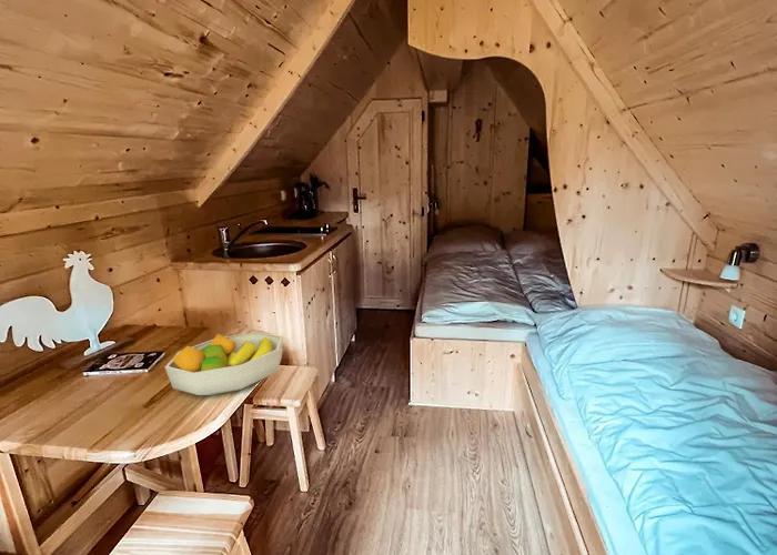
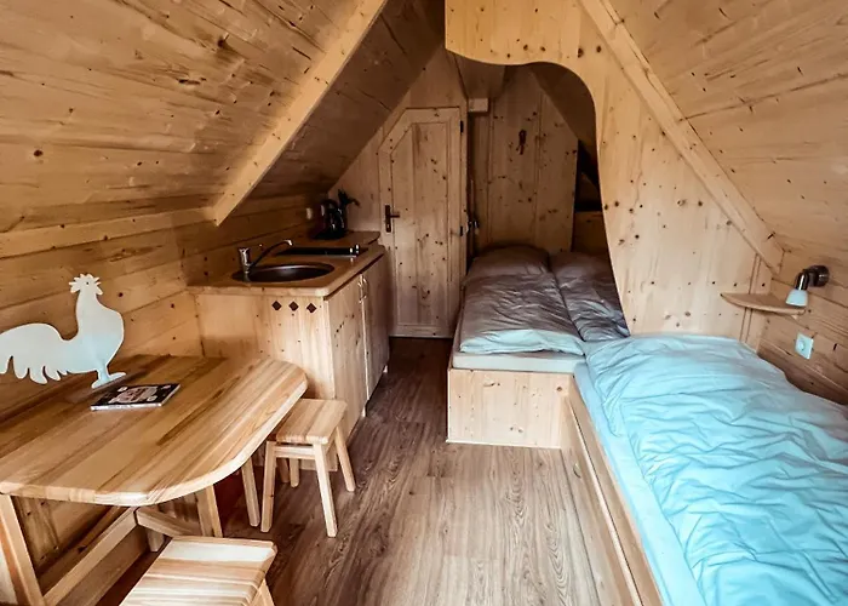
- fruit bowl [164,331,284,396]
